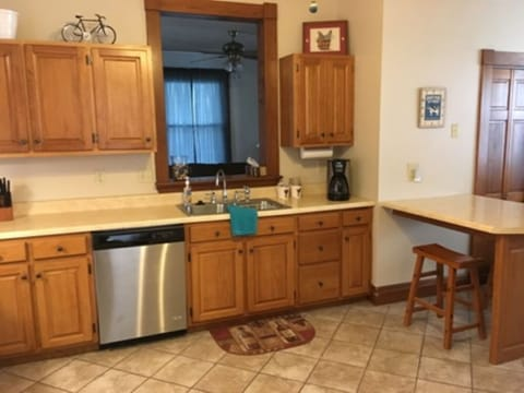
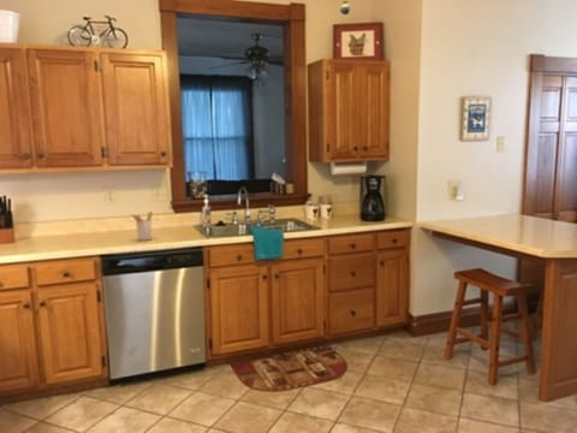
+ utensil holder [130,210,154,242]
